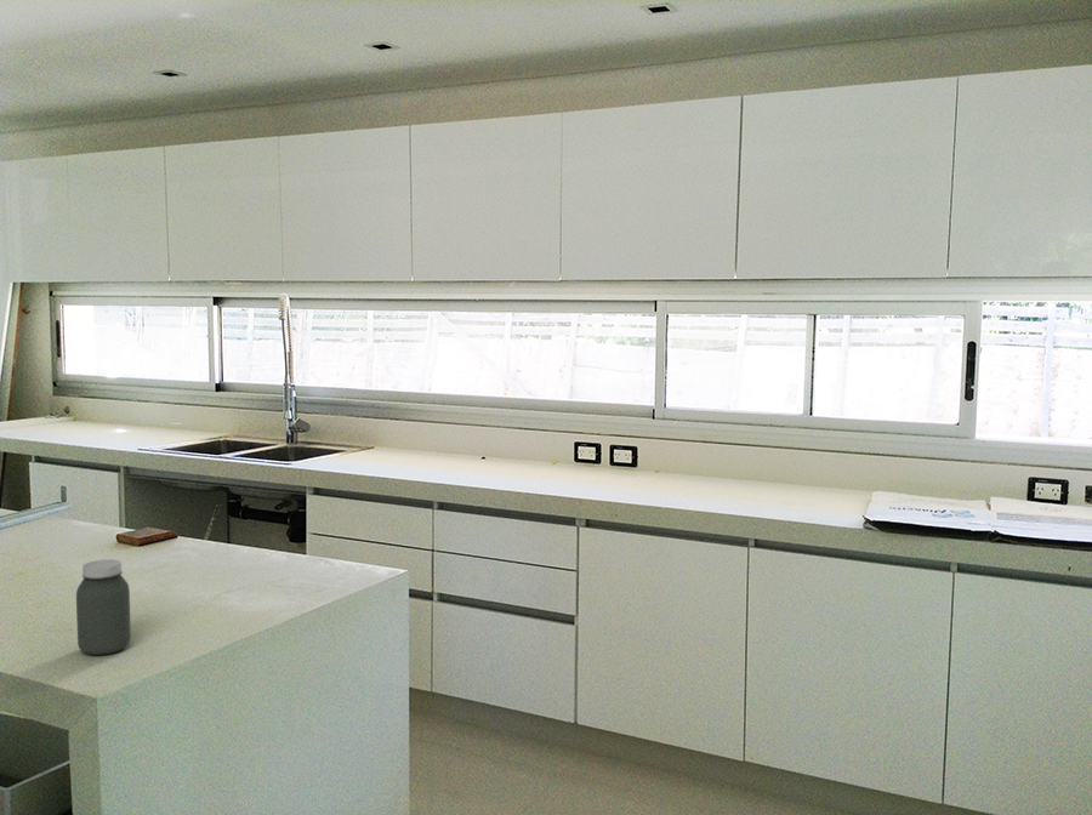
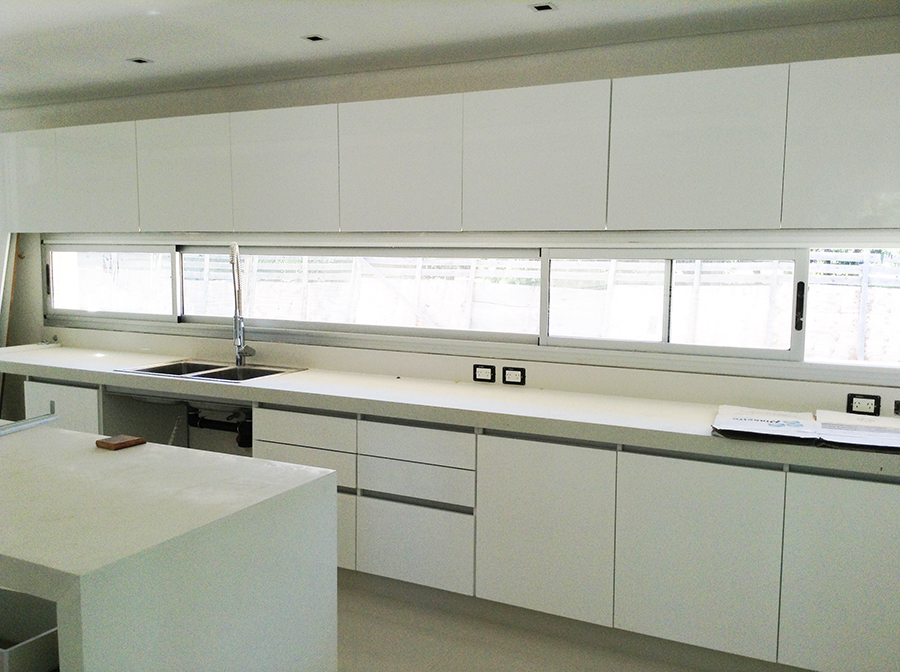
- jar [75,558,132,656]
